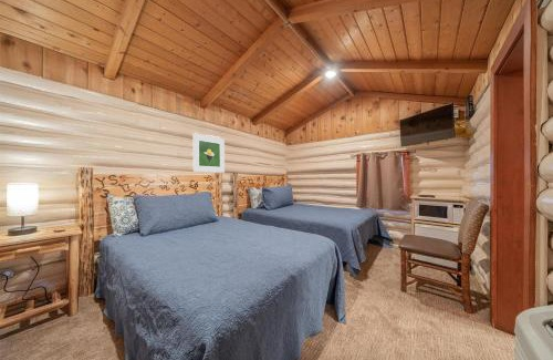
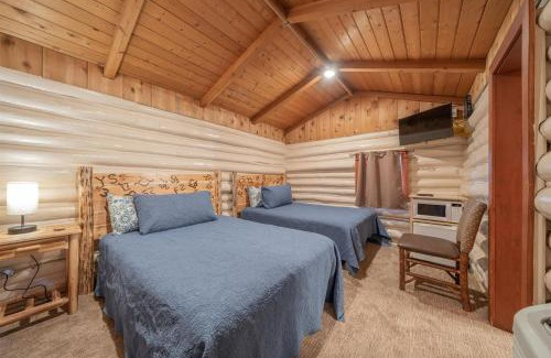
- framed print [192,132,226,174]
